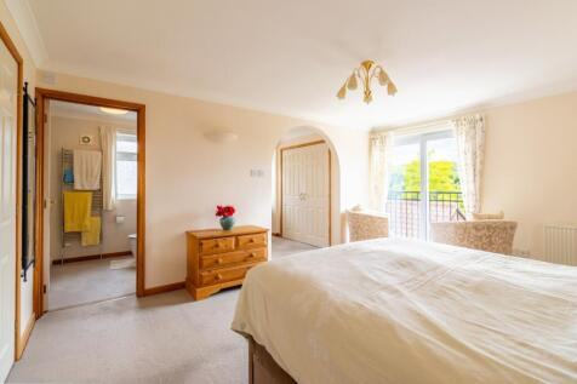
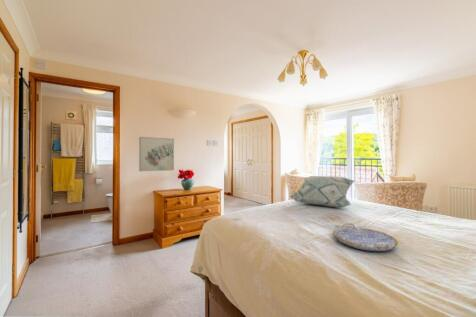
+ wall art [138,136,175,172]
+ serving tray [332,222,399,252]
+ decorative pillow [289,175,355,208]
